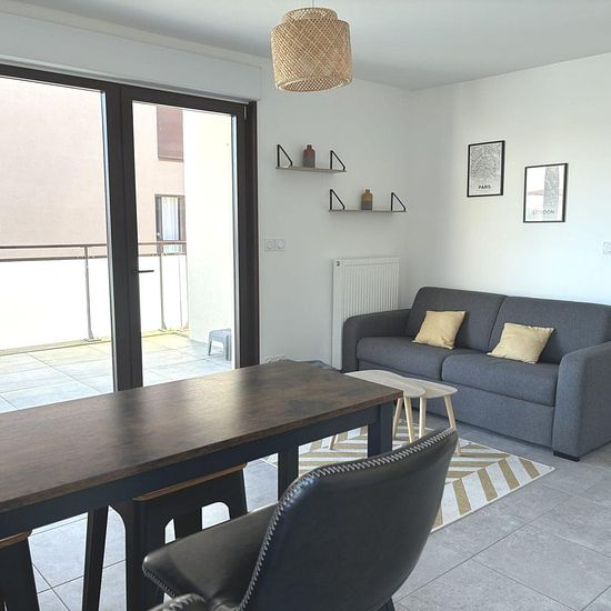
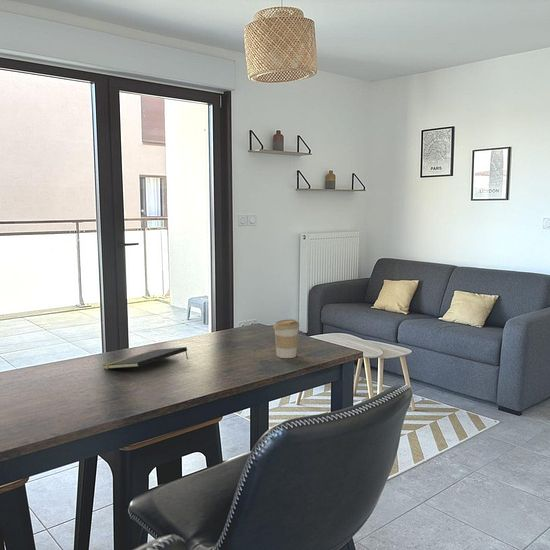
+ notepad [103,346,189,370]
+ coffee cup [272,318,300,359]
